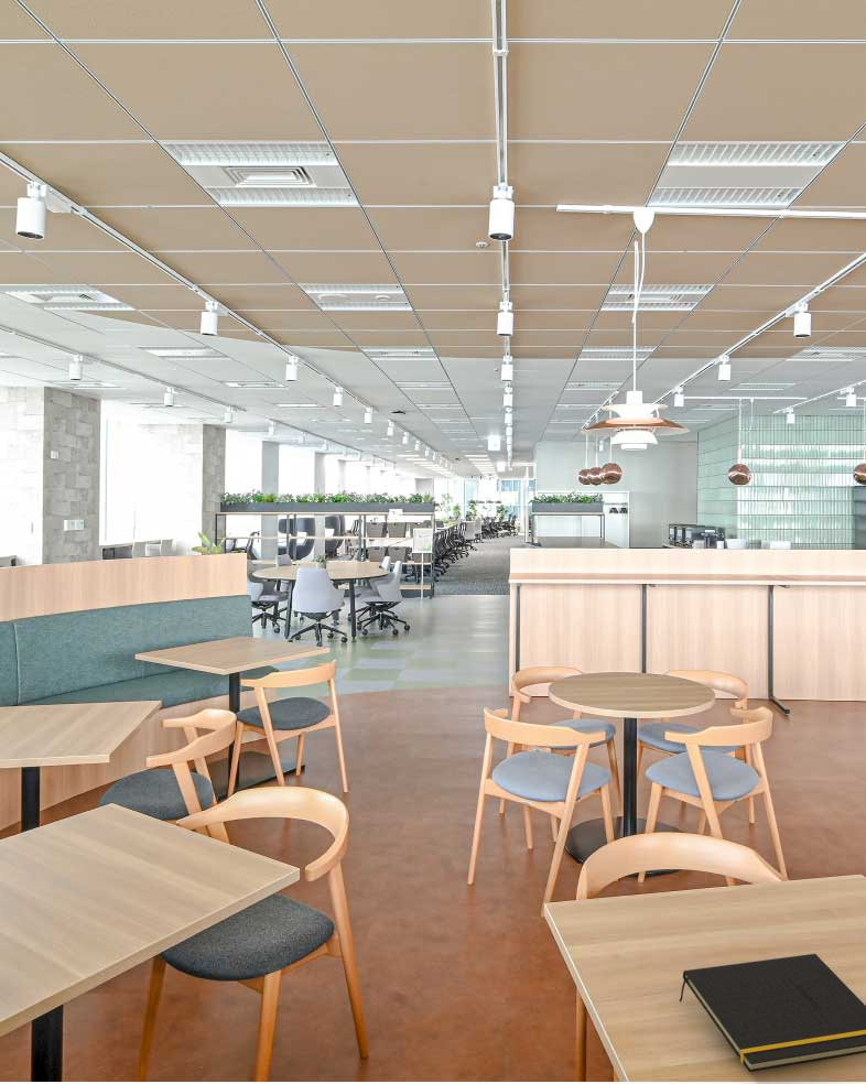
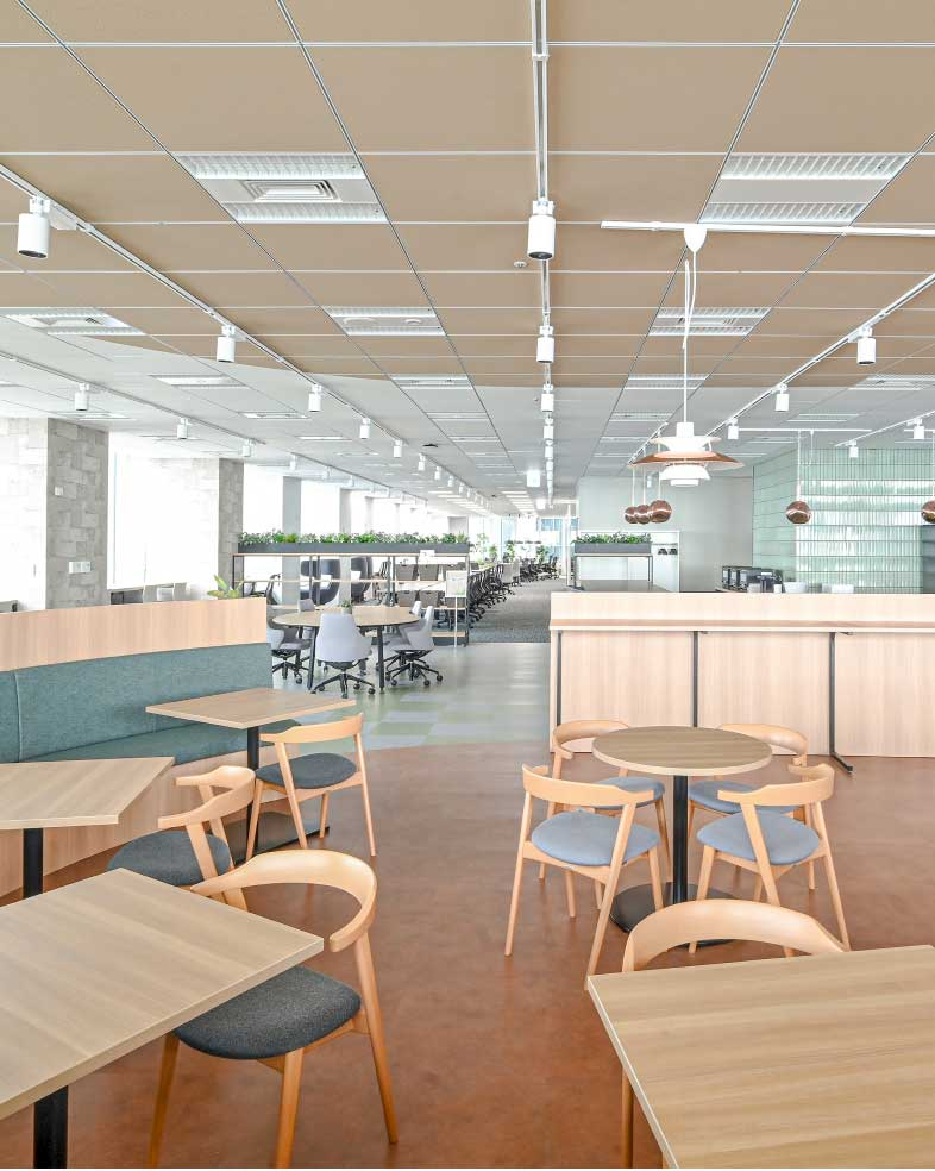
- notepad [679,953,866,1073]
